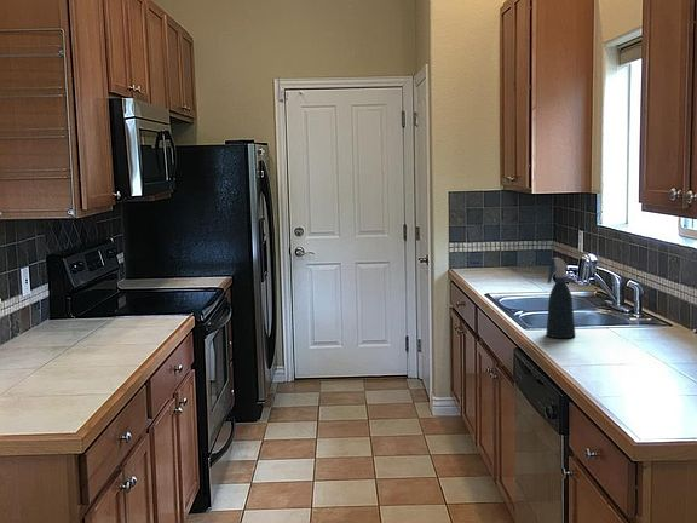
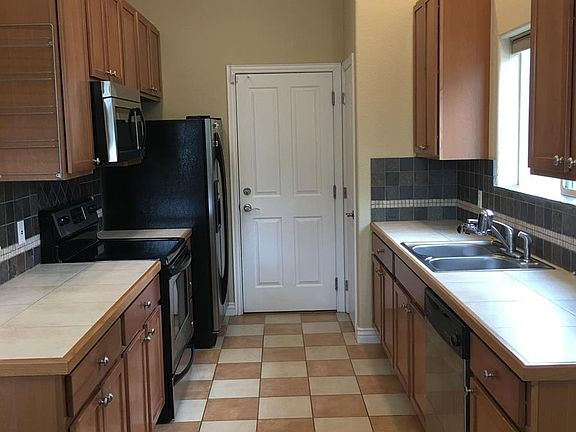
- spray bottle [545,257,576,339]
